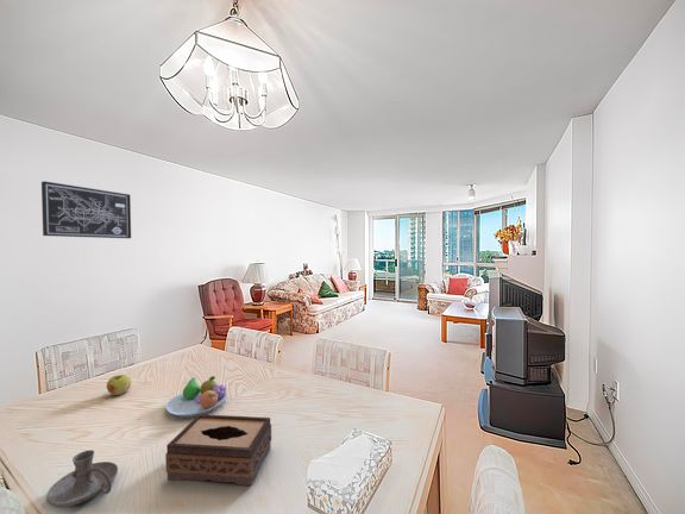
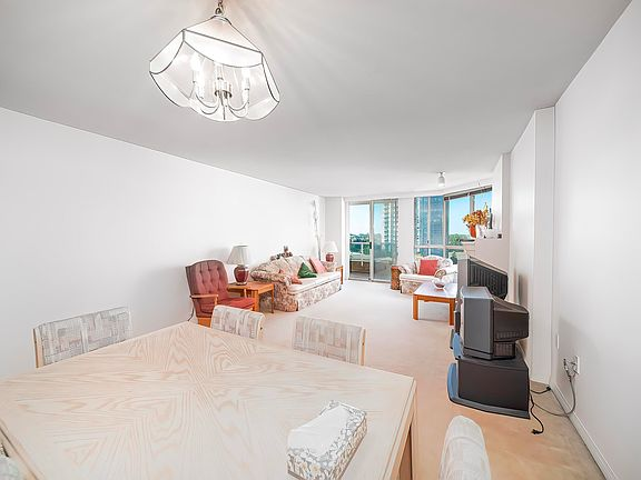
- tissue box [164,414,272,487]
- candle holder [45,449,119,508]
- wall art [40,180,132,239]
- apple [106,374,132,396]
- fruit bowl [165,375,227,419]
